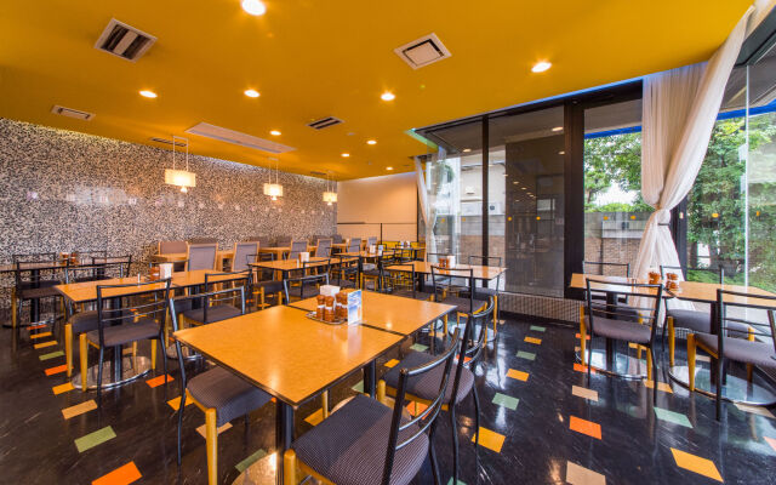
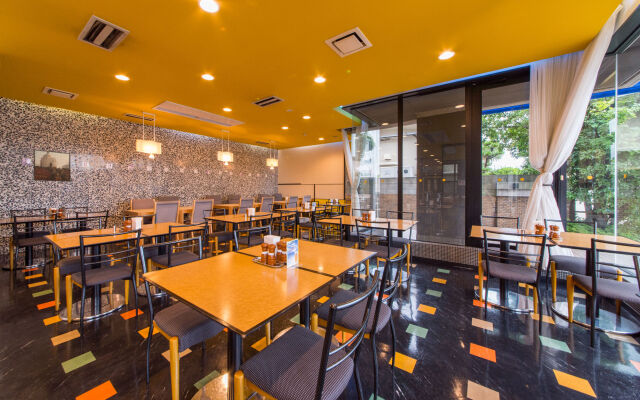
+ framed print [33,148,72,183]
